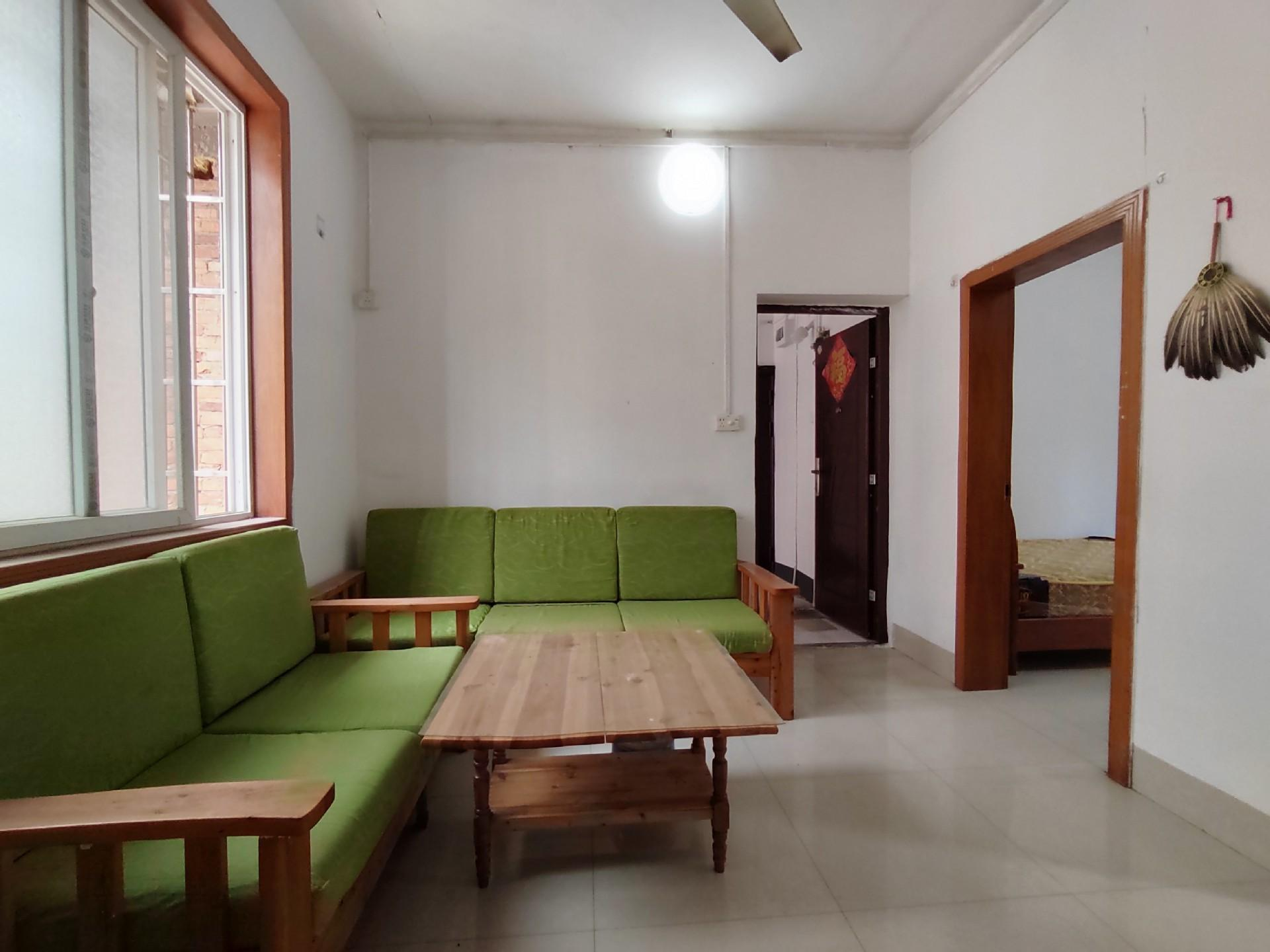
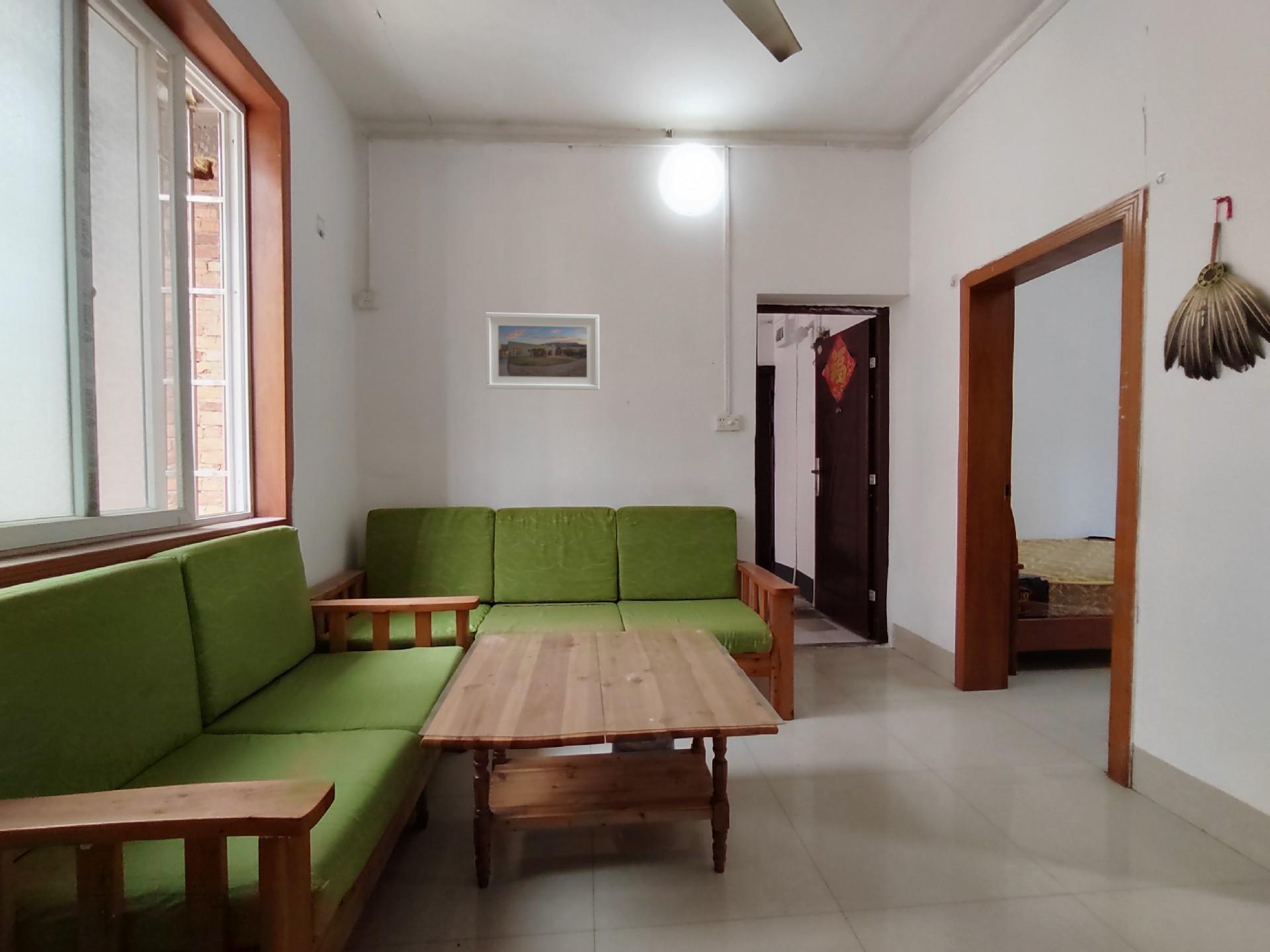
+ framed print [485,312,600,391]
